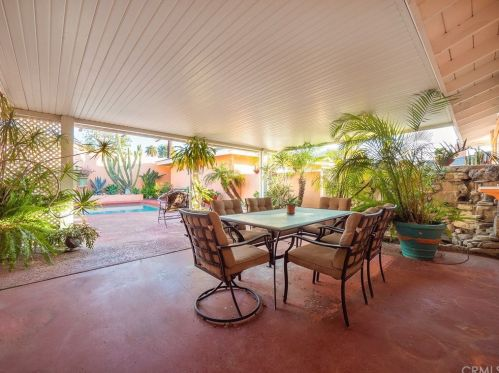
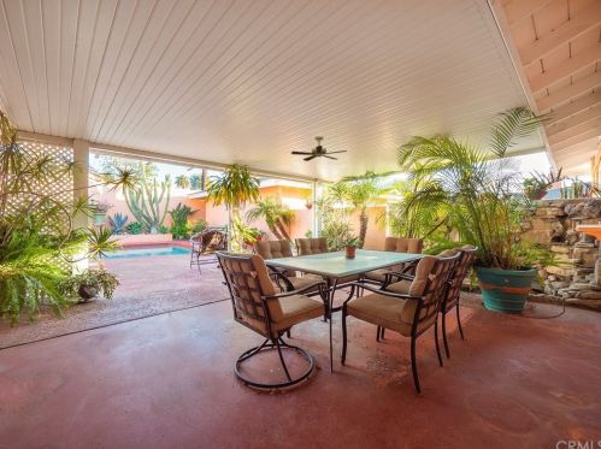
+ ceiling fan [290,135,348,163]
